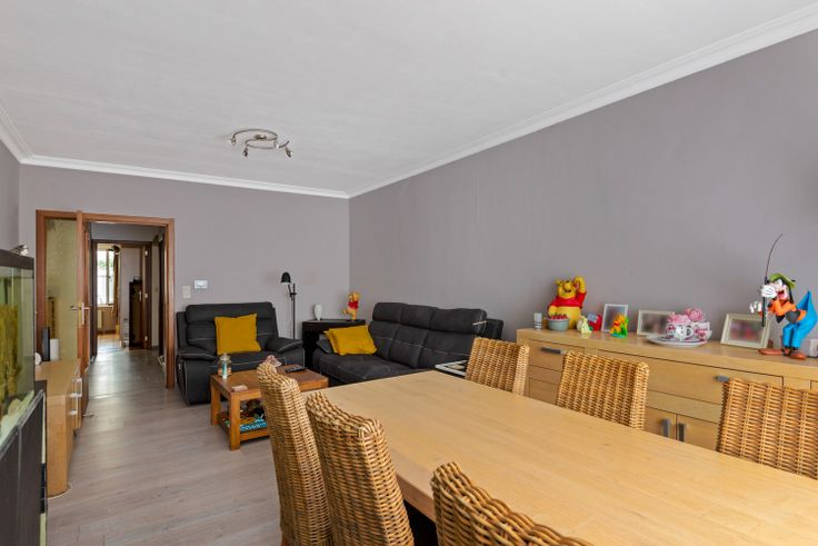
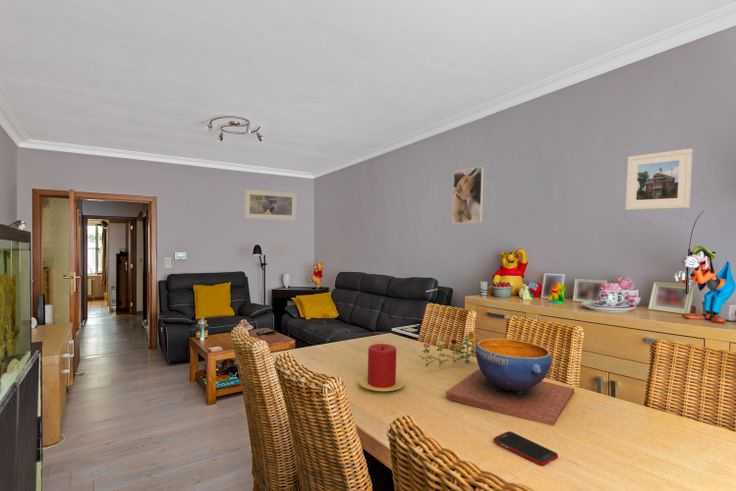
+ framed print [244,188,297,221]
+ flower [418,330,476,367]
+ cell phone [493,430,559,467]
+ decorative bowl [445,338,575,427]
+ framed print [625,148,694,211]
+ candle [357,343,406,392]
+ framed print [452,166,485,224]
